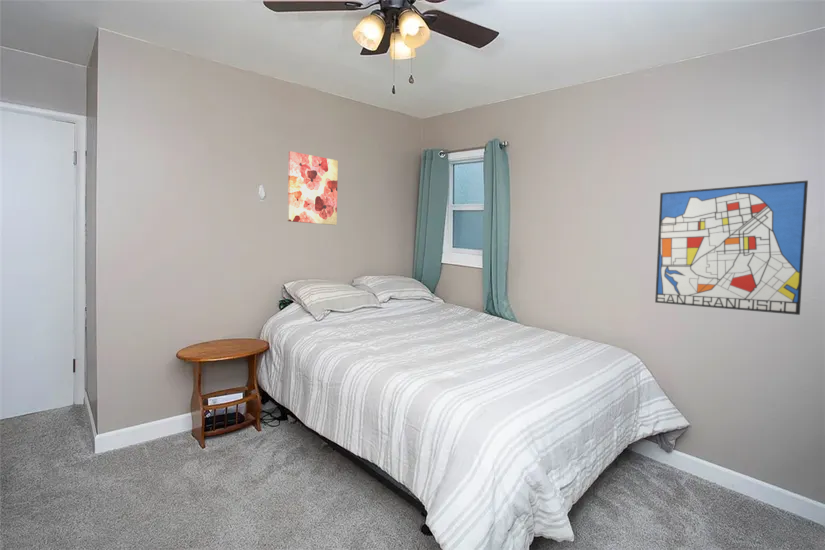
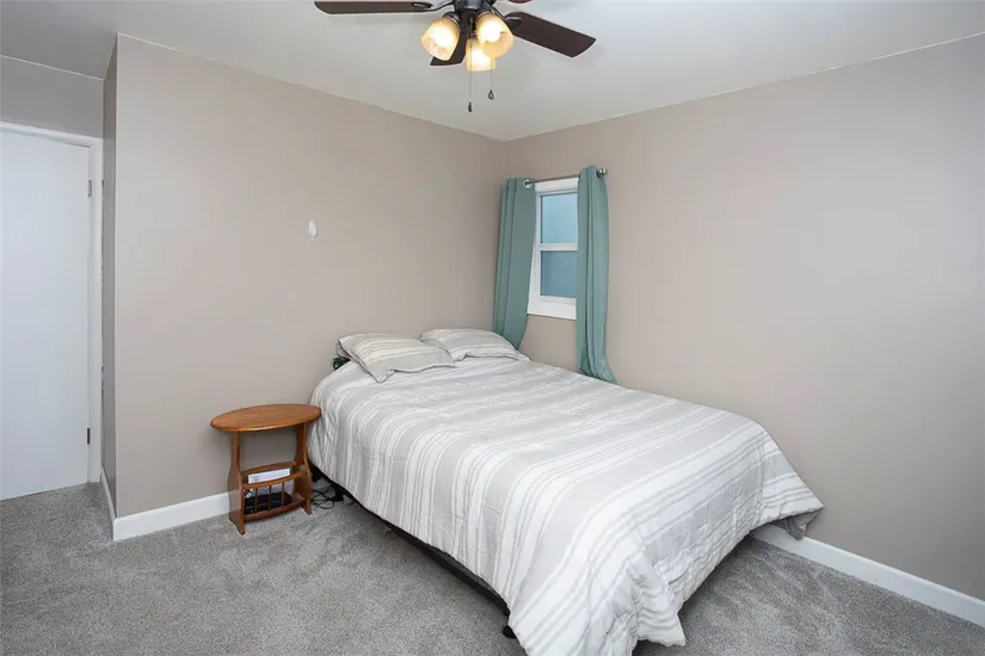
- wall art [287,150,339,226]
- wall art [654,179,809,316]
